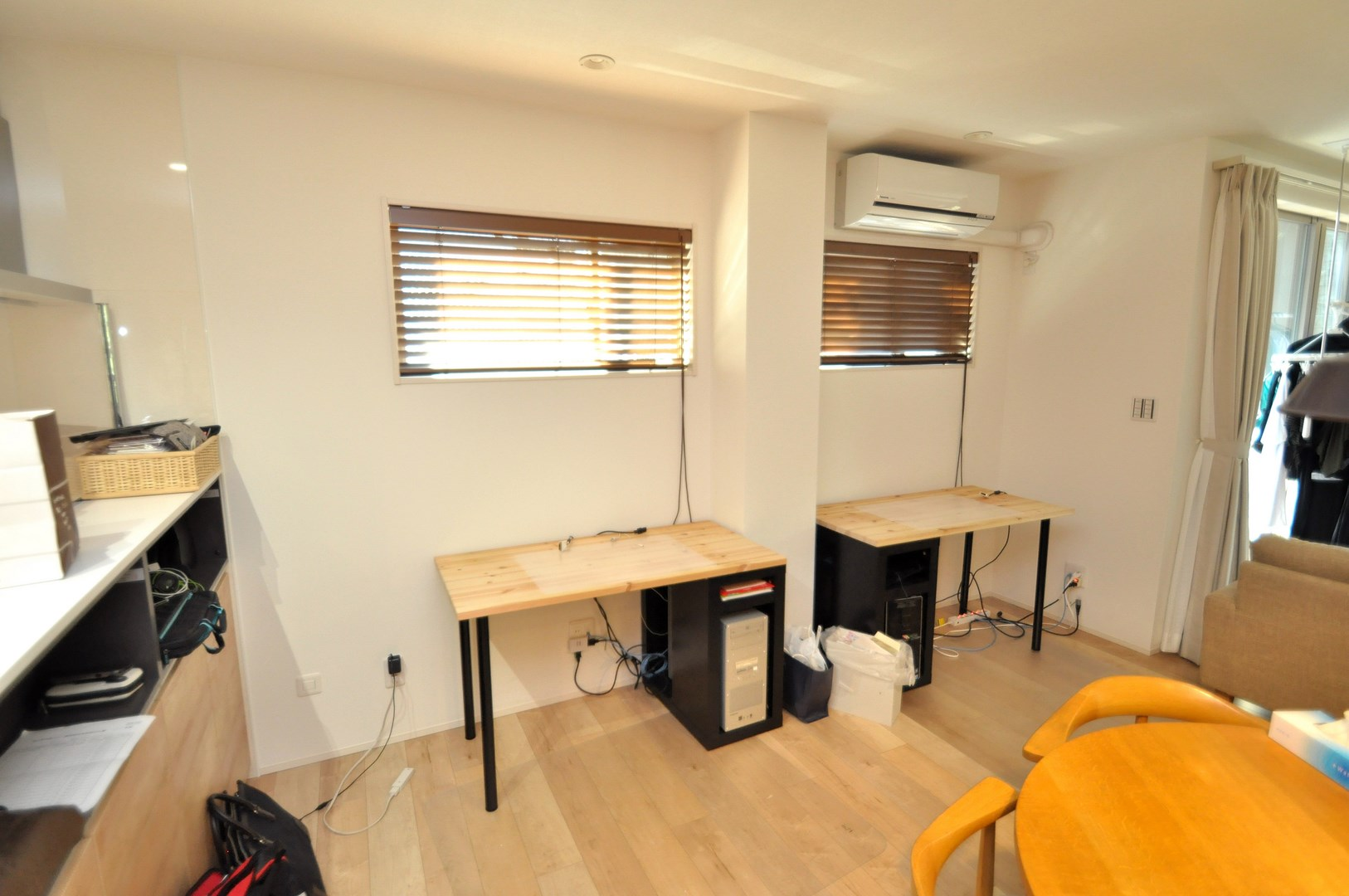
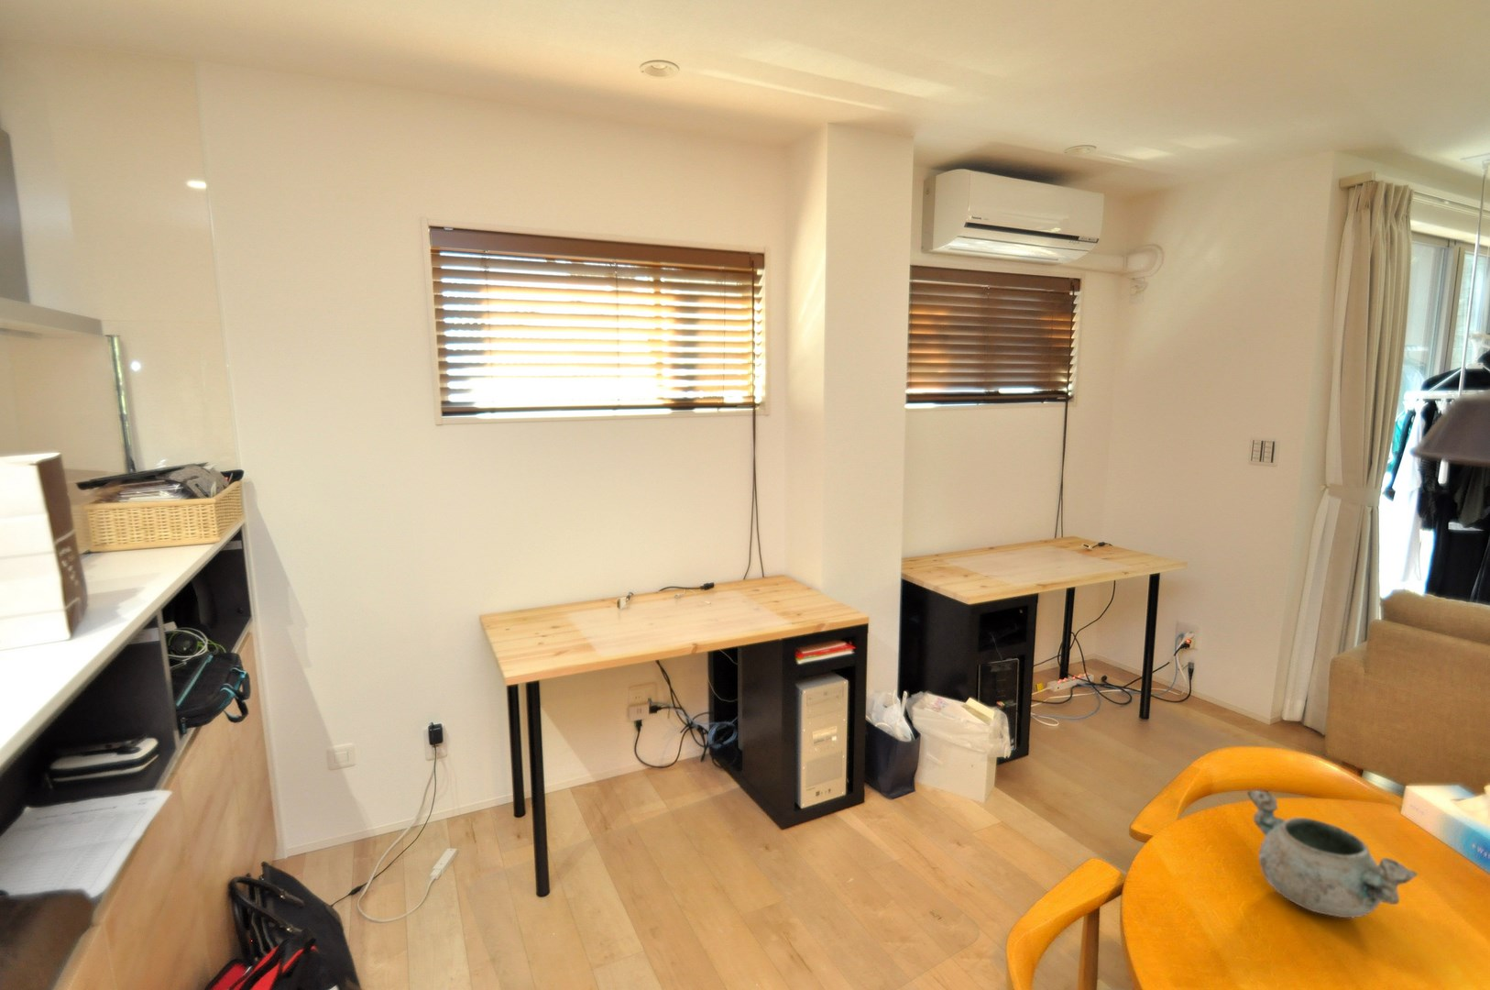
+ decorative bowl [1246,789,1418,918]
